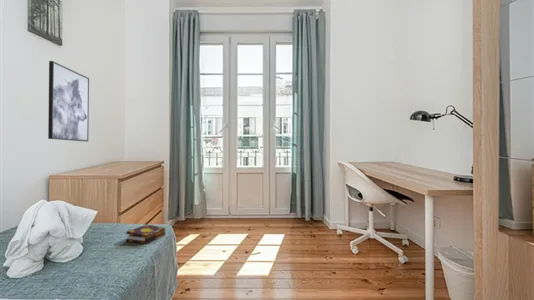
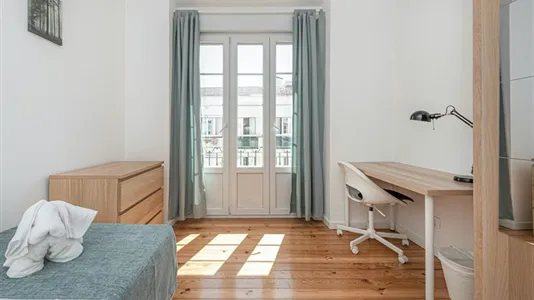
- wall art [47,60,90,142]
- book [125,224,167,245]
